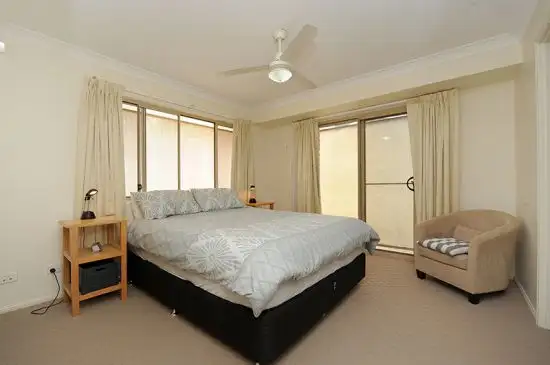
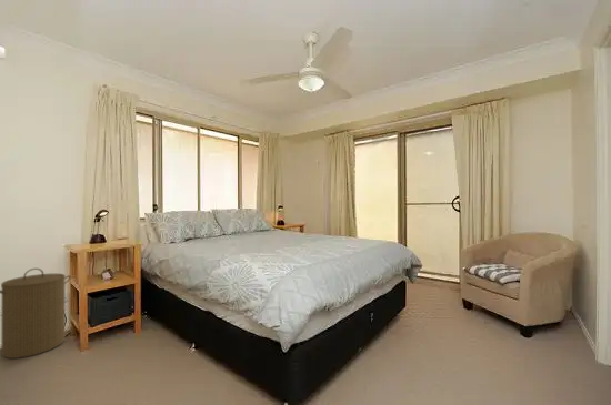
+ laundry hamper [0,267,72,360]
